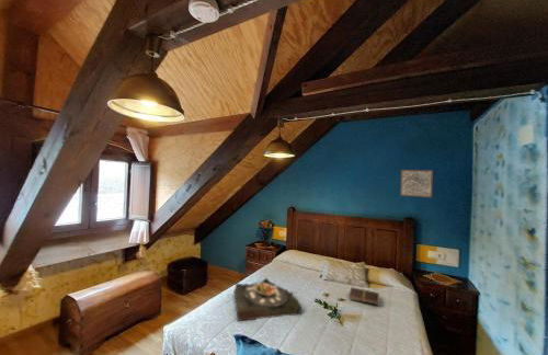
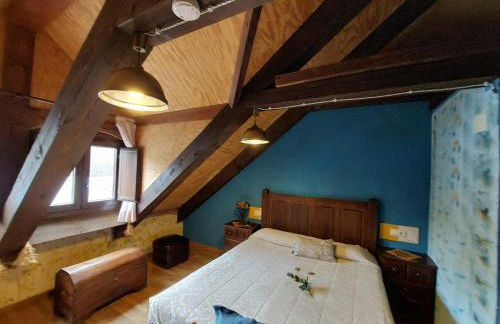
- book [349,286,381,307]
- wall art [399,169,434,198]
- serving tray [233,277,302,322]
